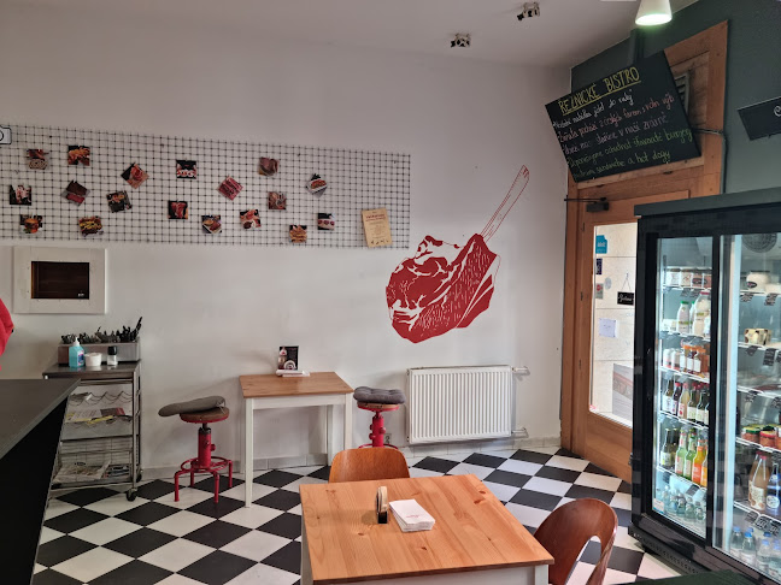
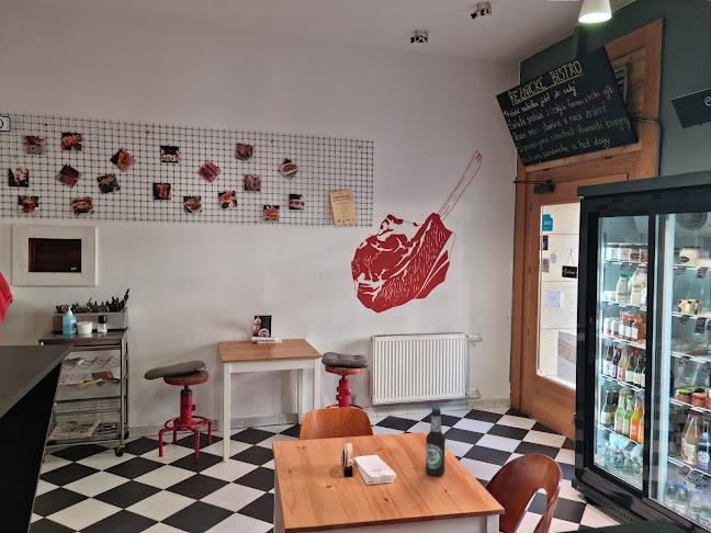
+ bottle [425,406,447,477]
